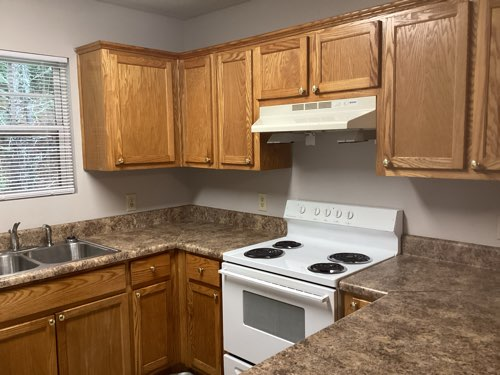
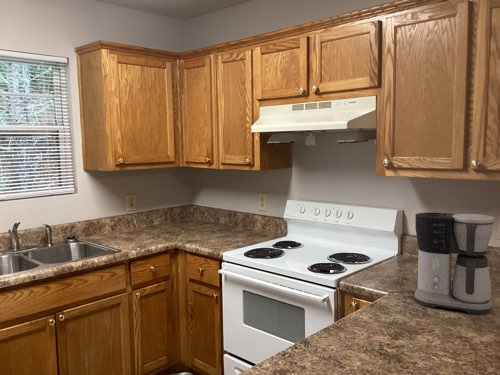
+ coffee maker [413,211,496,315]
